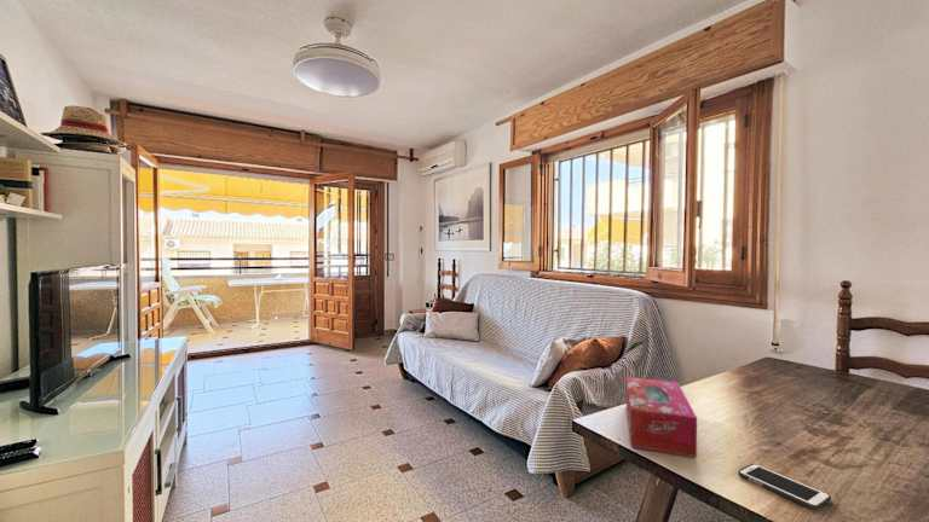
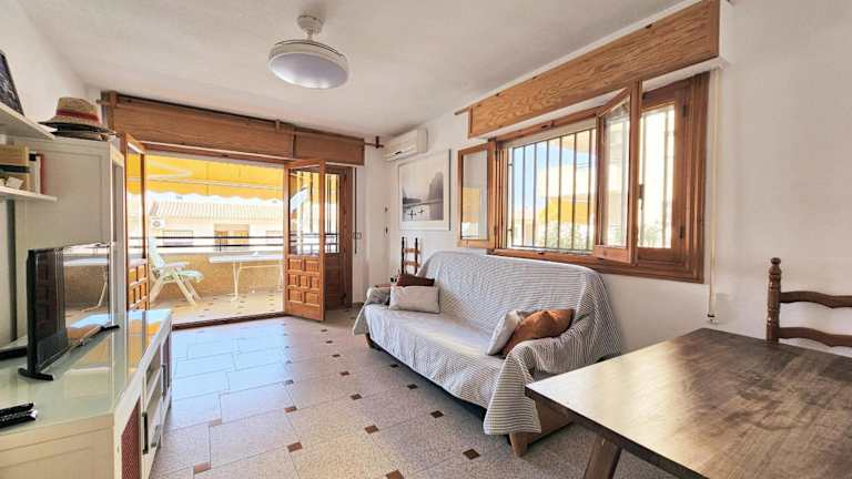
- tissue box [625,376,698,458]
- cell phone [737,463,832,511]
